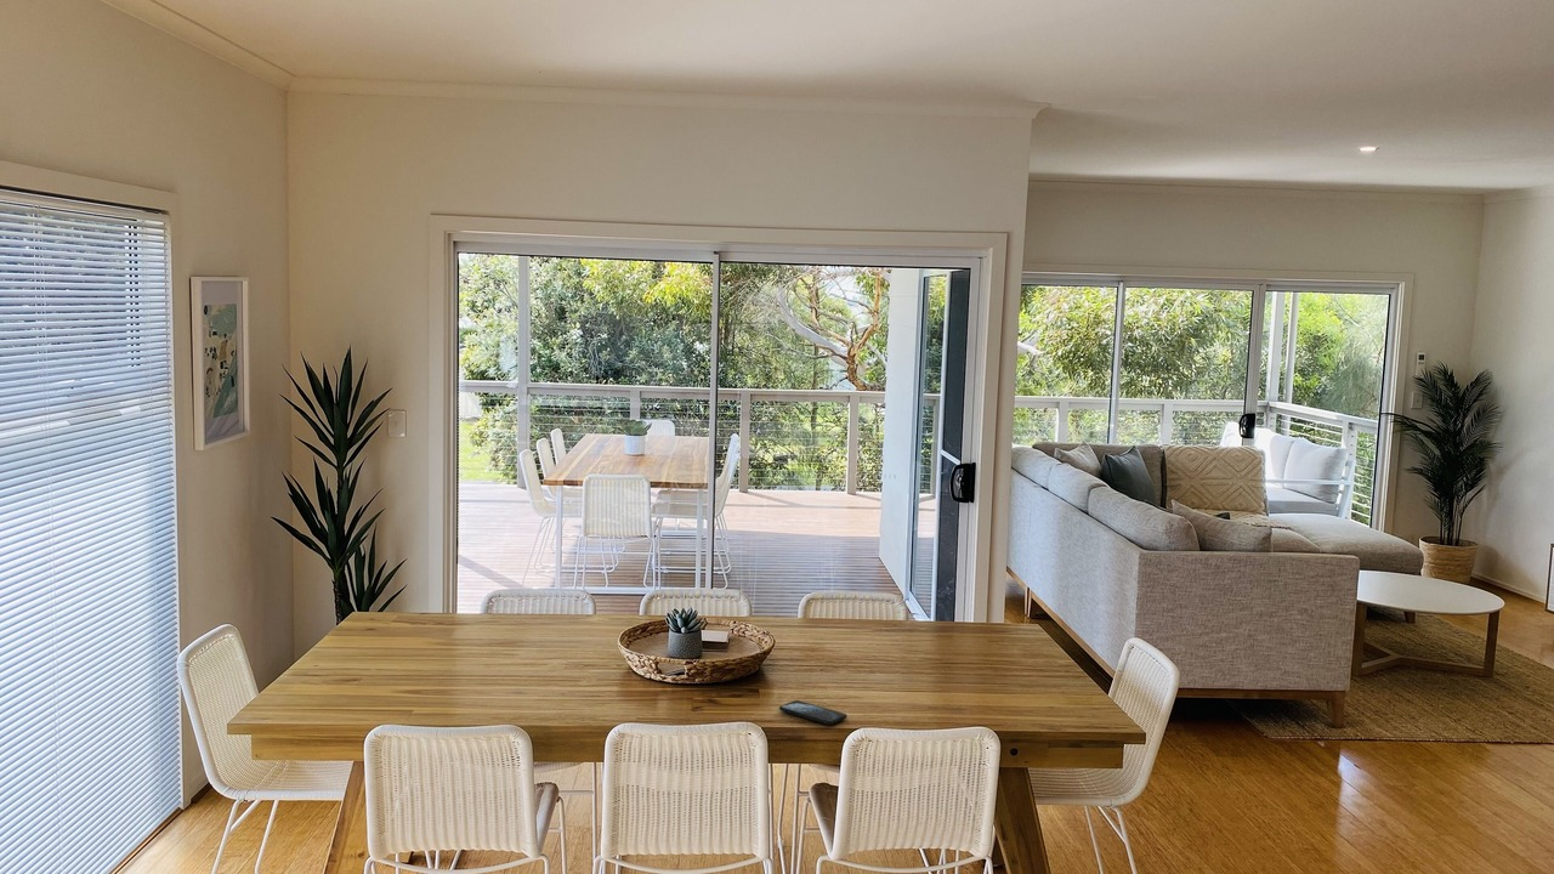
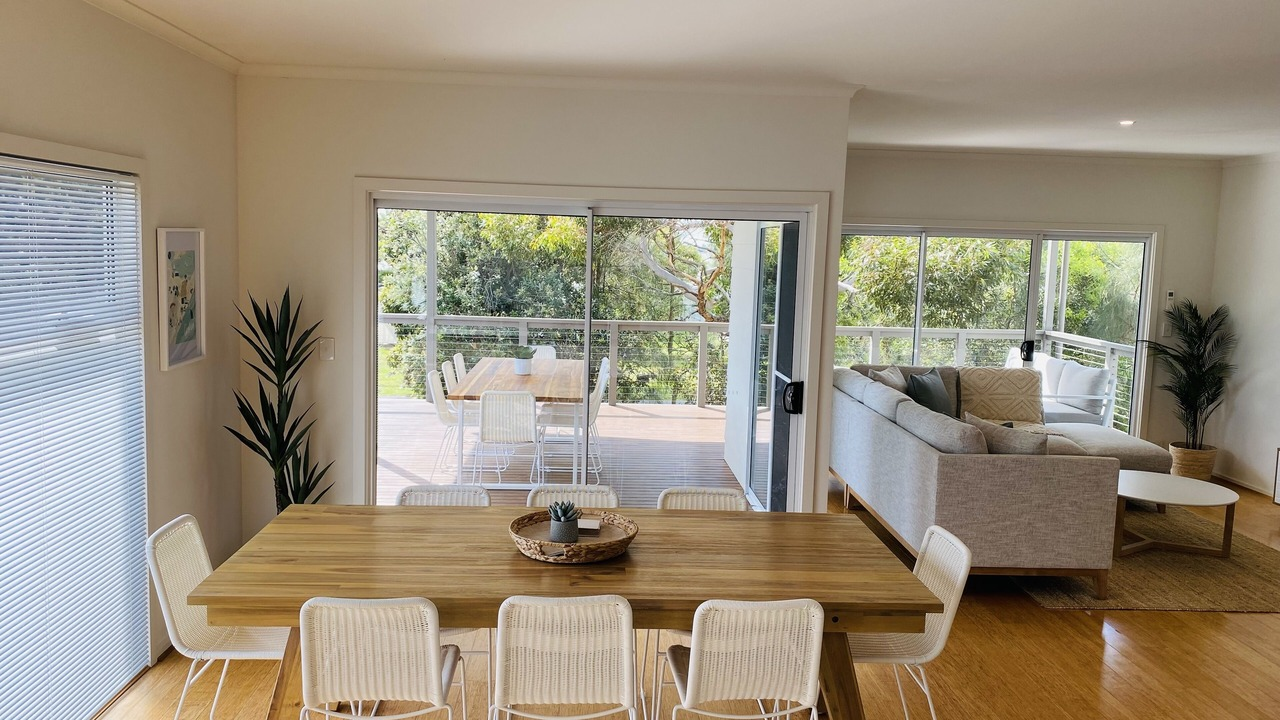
- smartphone [778,699,847,726]
